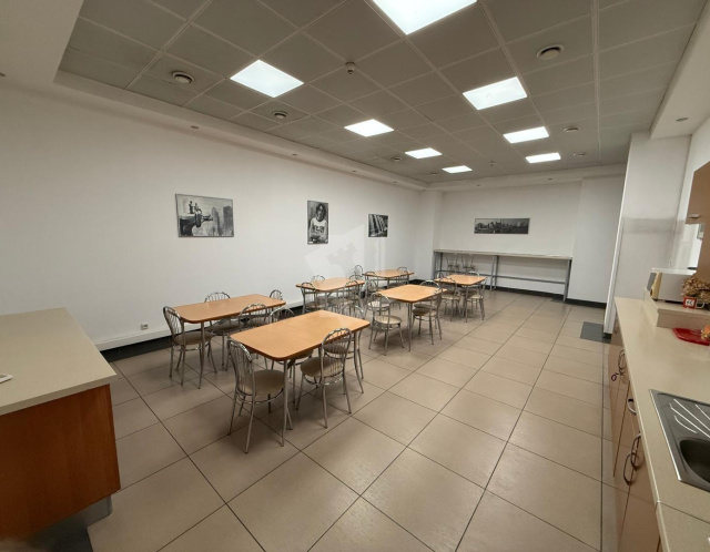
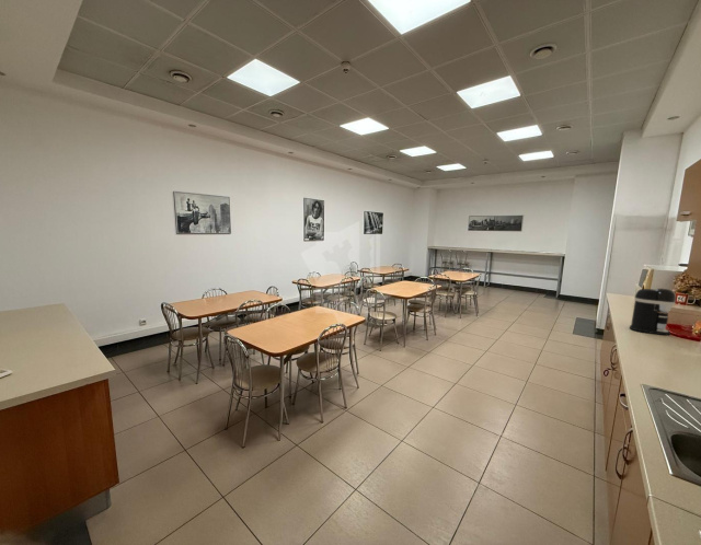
+ coffee maker [628,287,677,336]
